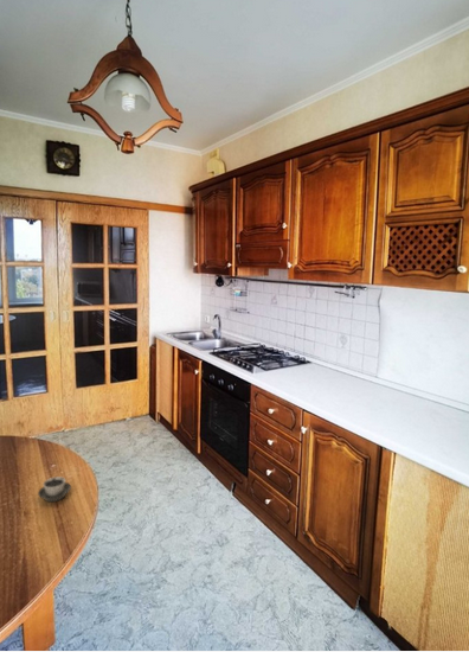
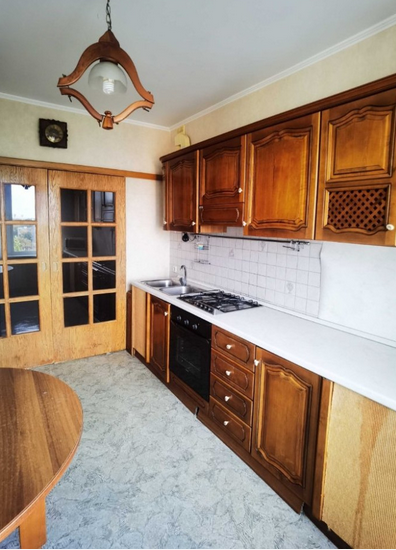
- cup [37,475,72,503]
